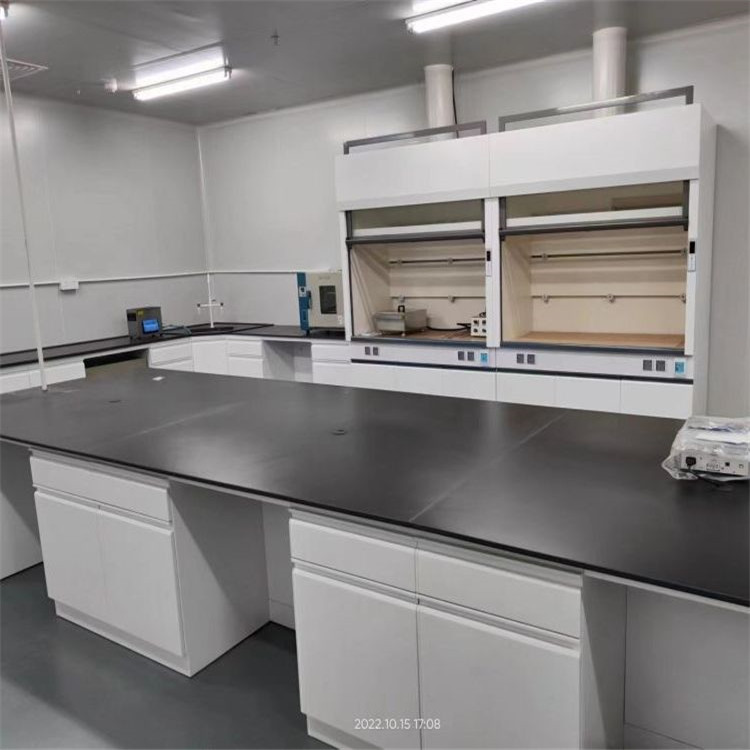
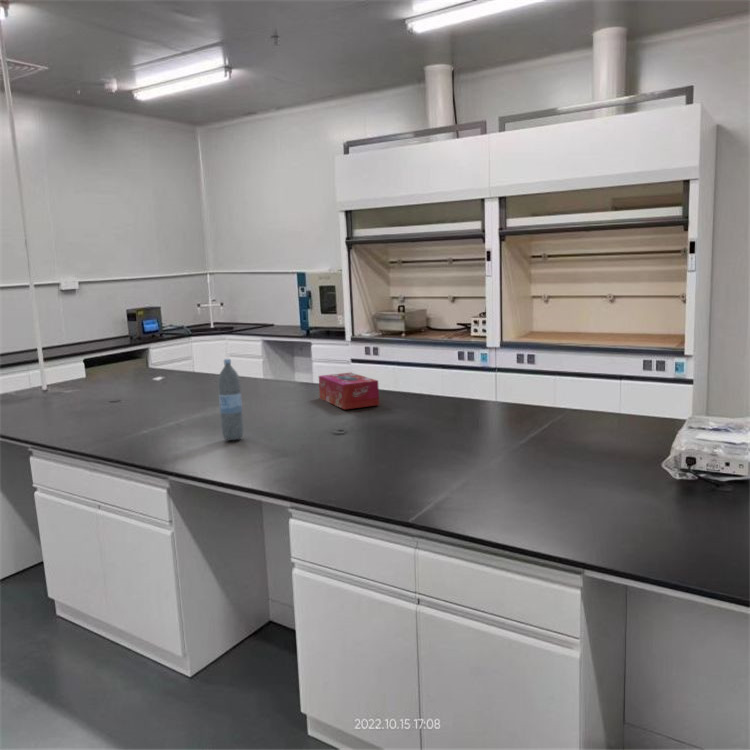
+ water bottle [217,358,244,441]
+ tissue box [318,372,380,410]
